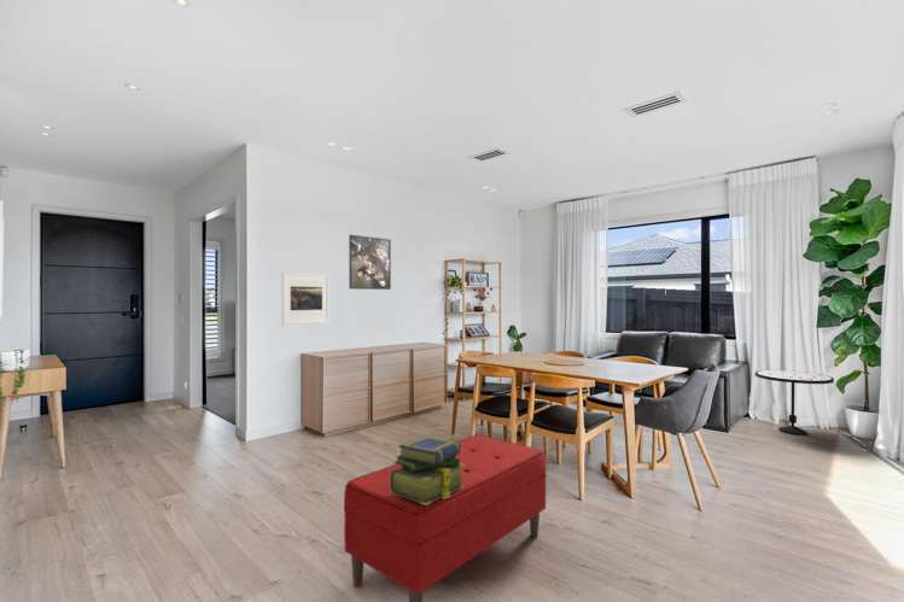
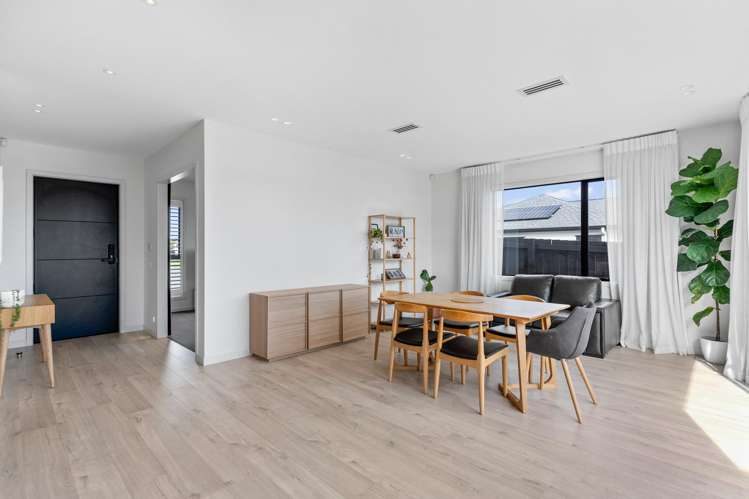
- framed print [348,234,392,291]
- side table [754,369,835,436]
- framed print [281,270,331,326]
- stack of books [390,436,465,505]
- bench [343,433,548,602]
